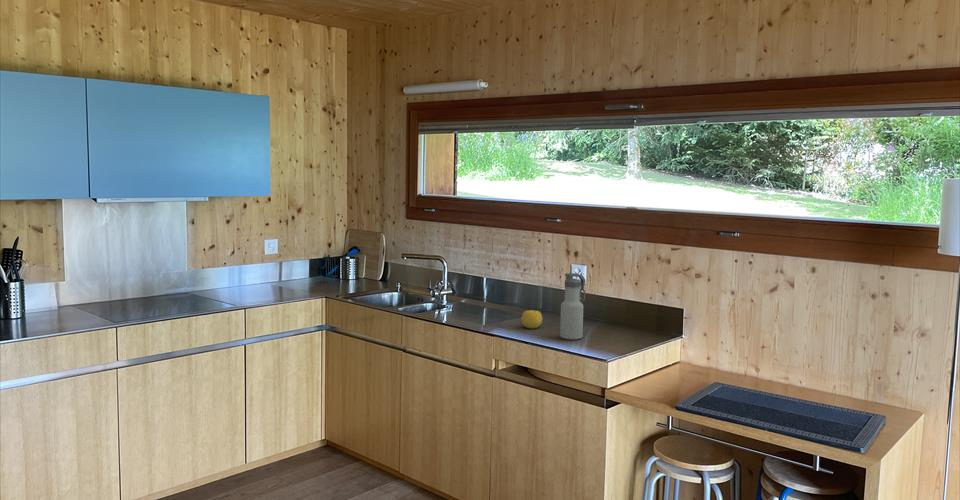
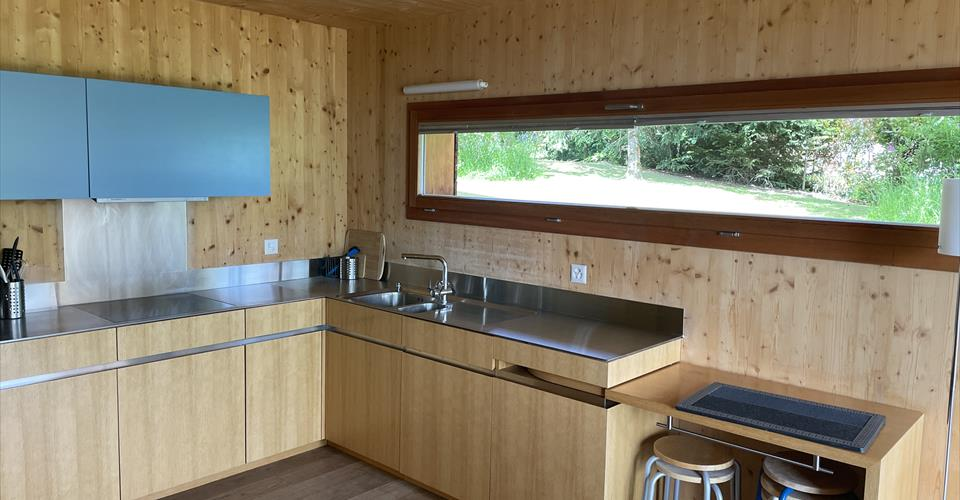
- water bottle [559,272,587,341]
- fruit [520,309,543,329]
